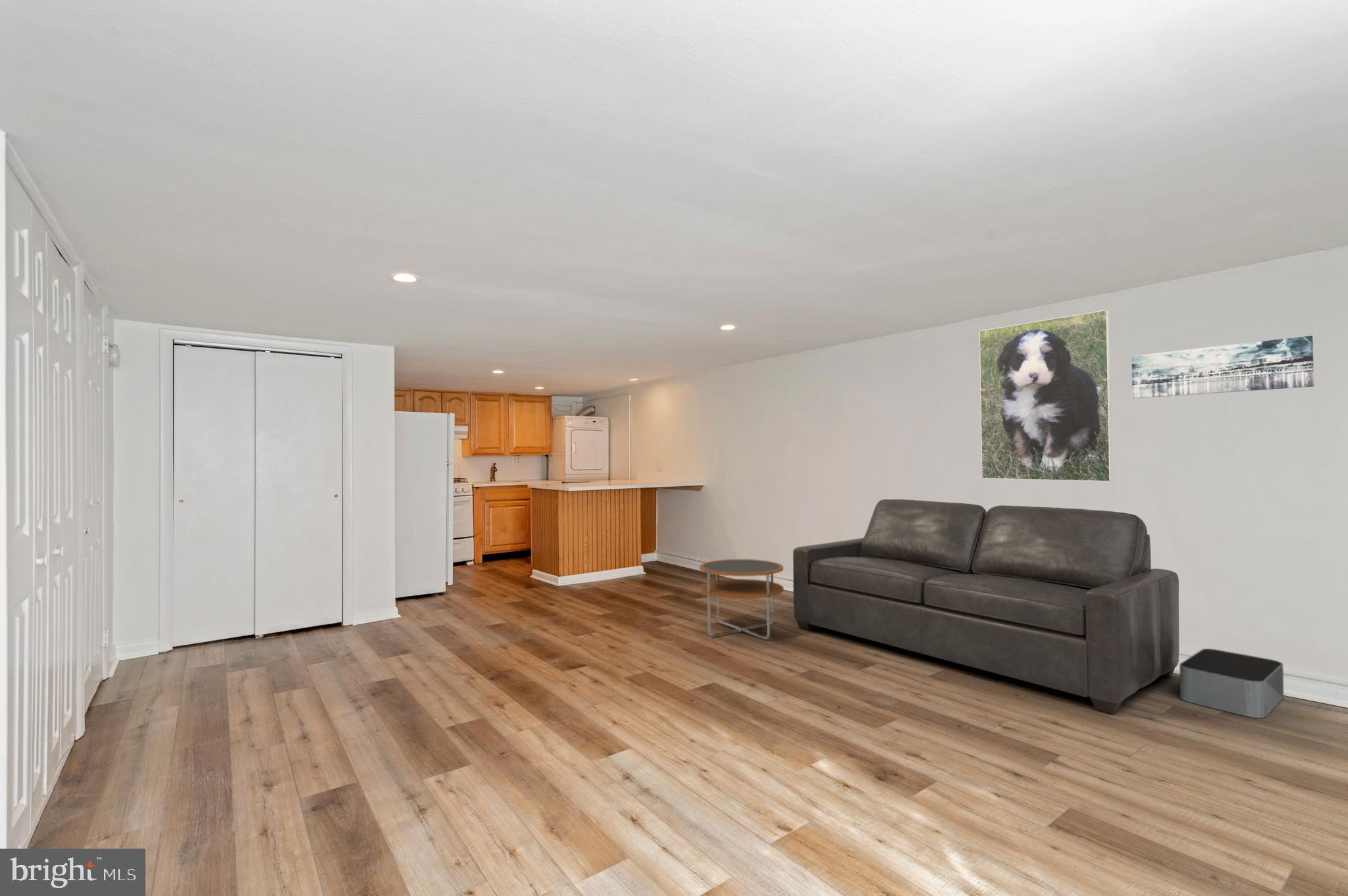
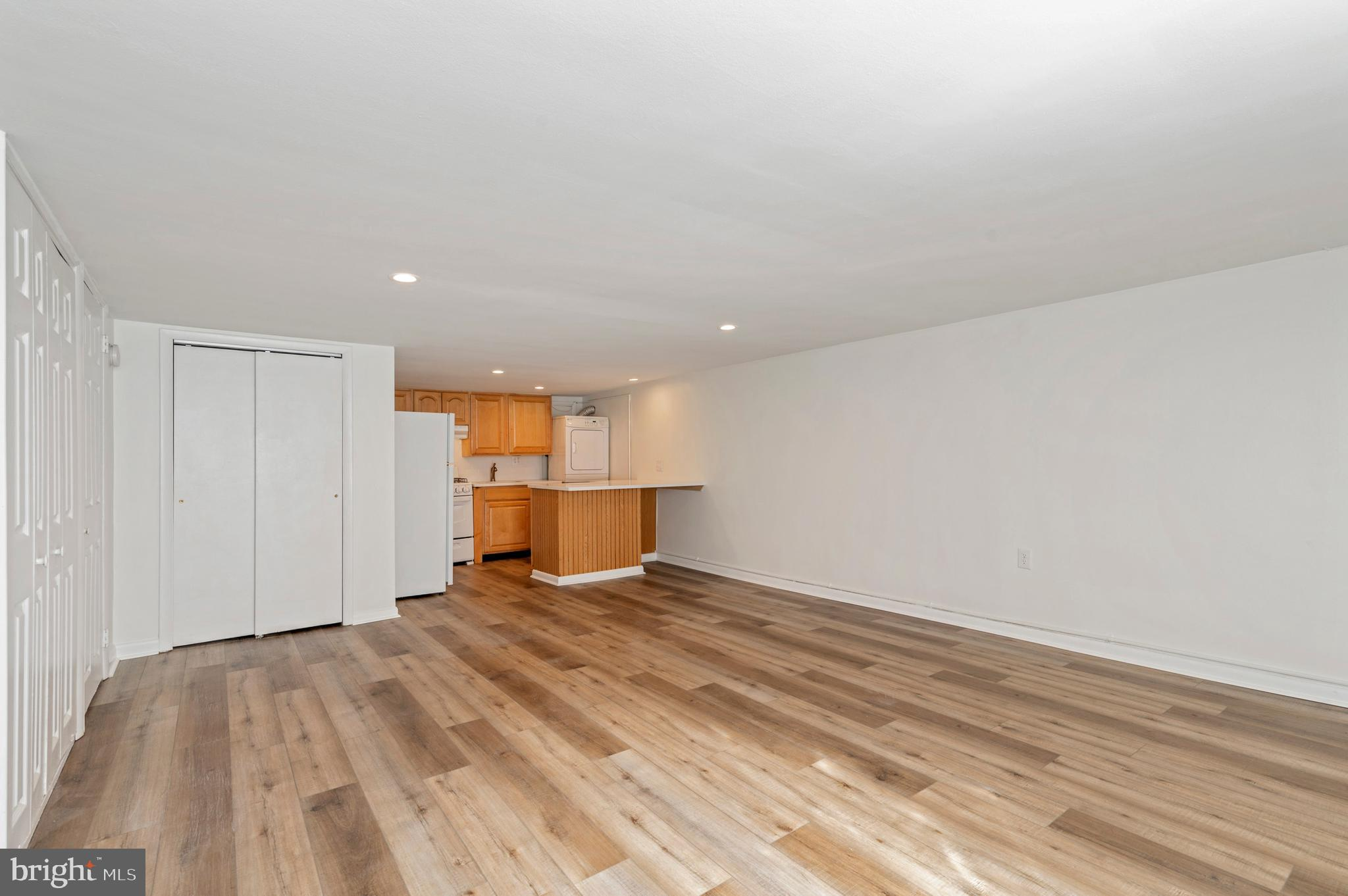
- sofa [792,499,1180,715]
- wall art [1131,335,1314,399]
- storage bin [1179,648,1284,719]
- side table [699,559,785,640]
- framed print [979,309,1112,482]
